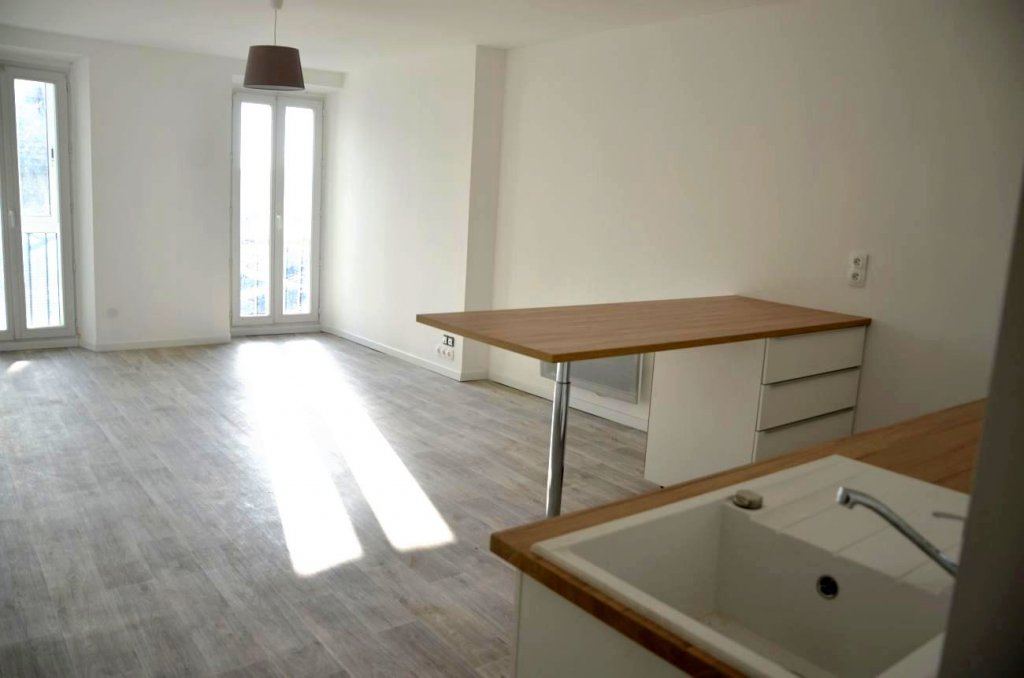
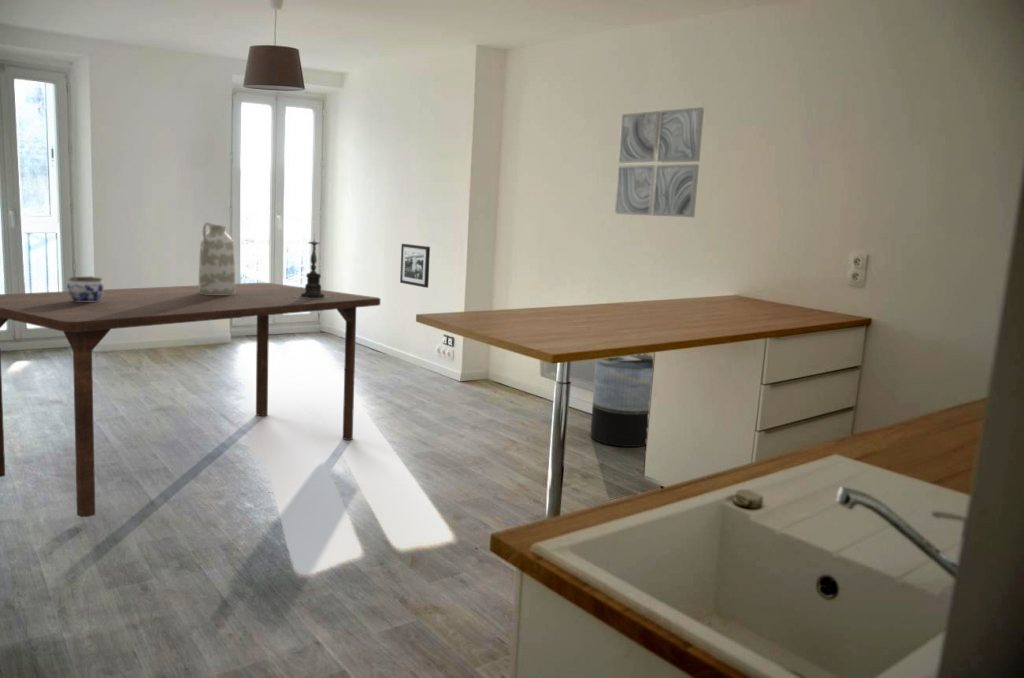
+ trash can [589,354,654,448]
+ vase [198,221,236,295]
+ candle holder [293,232,331,299]
+ wall art [614,106,705,218]
+ picture frame [399,243,431,289]
+ jar [66,275,105,302]
+ dining table [0,282,381,518]
